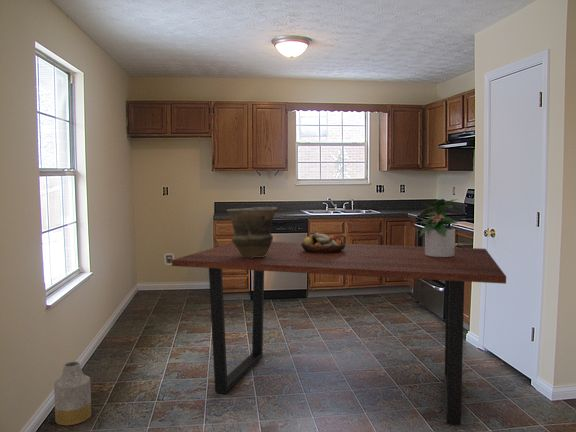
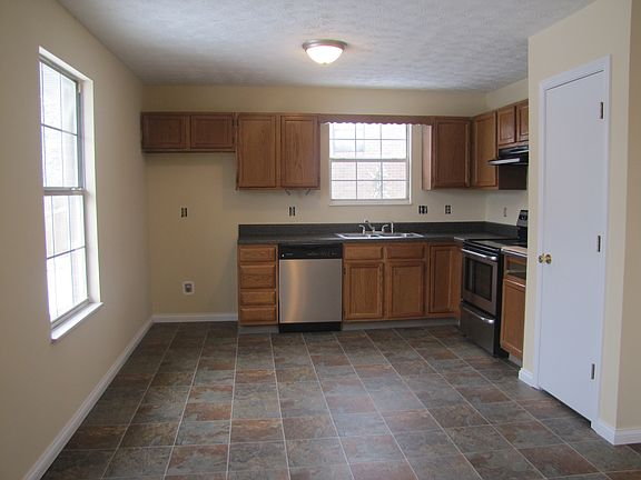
- vase [225,206,278,258]
- dining table [171,241,507,427]
- vase [53,361,92,426]
- potted plant [416,198,466,258]
- fruit bowl [301,232,346,253]
